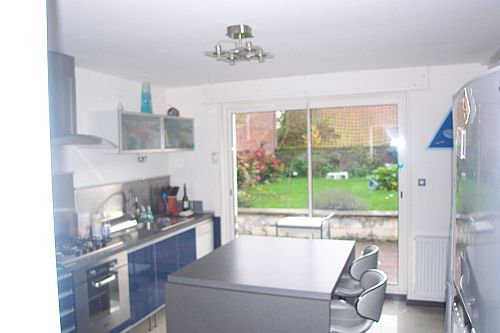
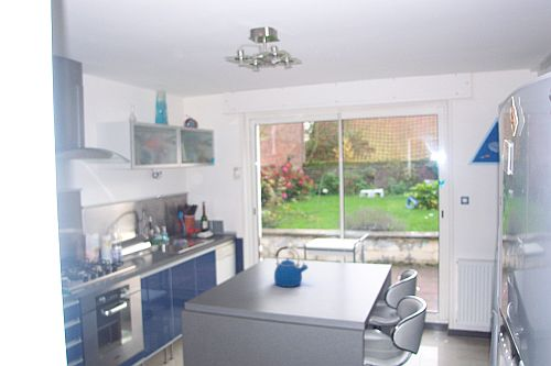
+ kettle [273,245,309,288]
